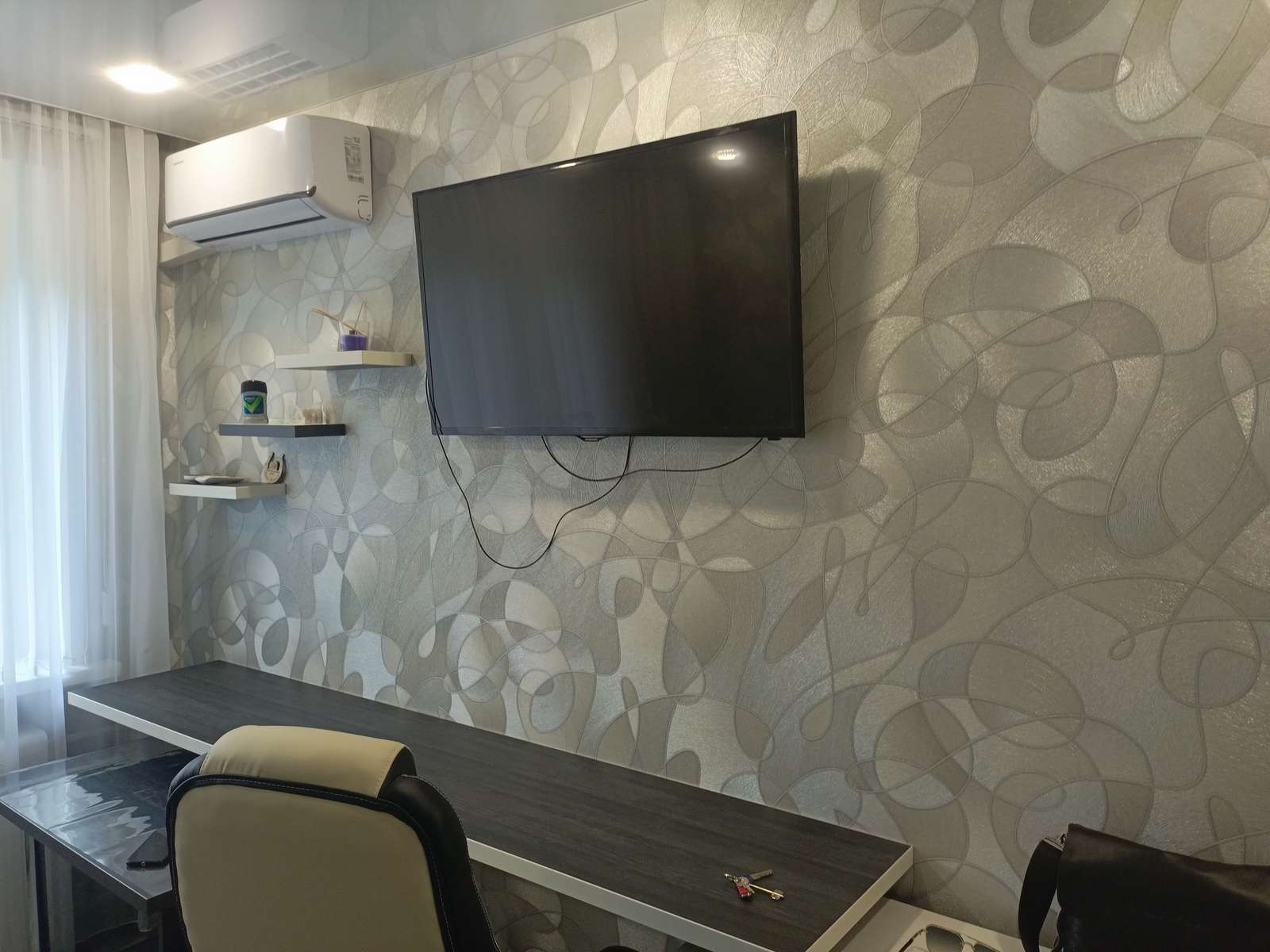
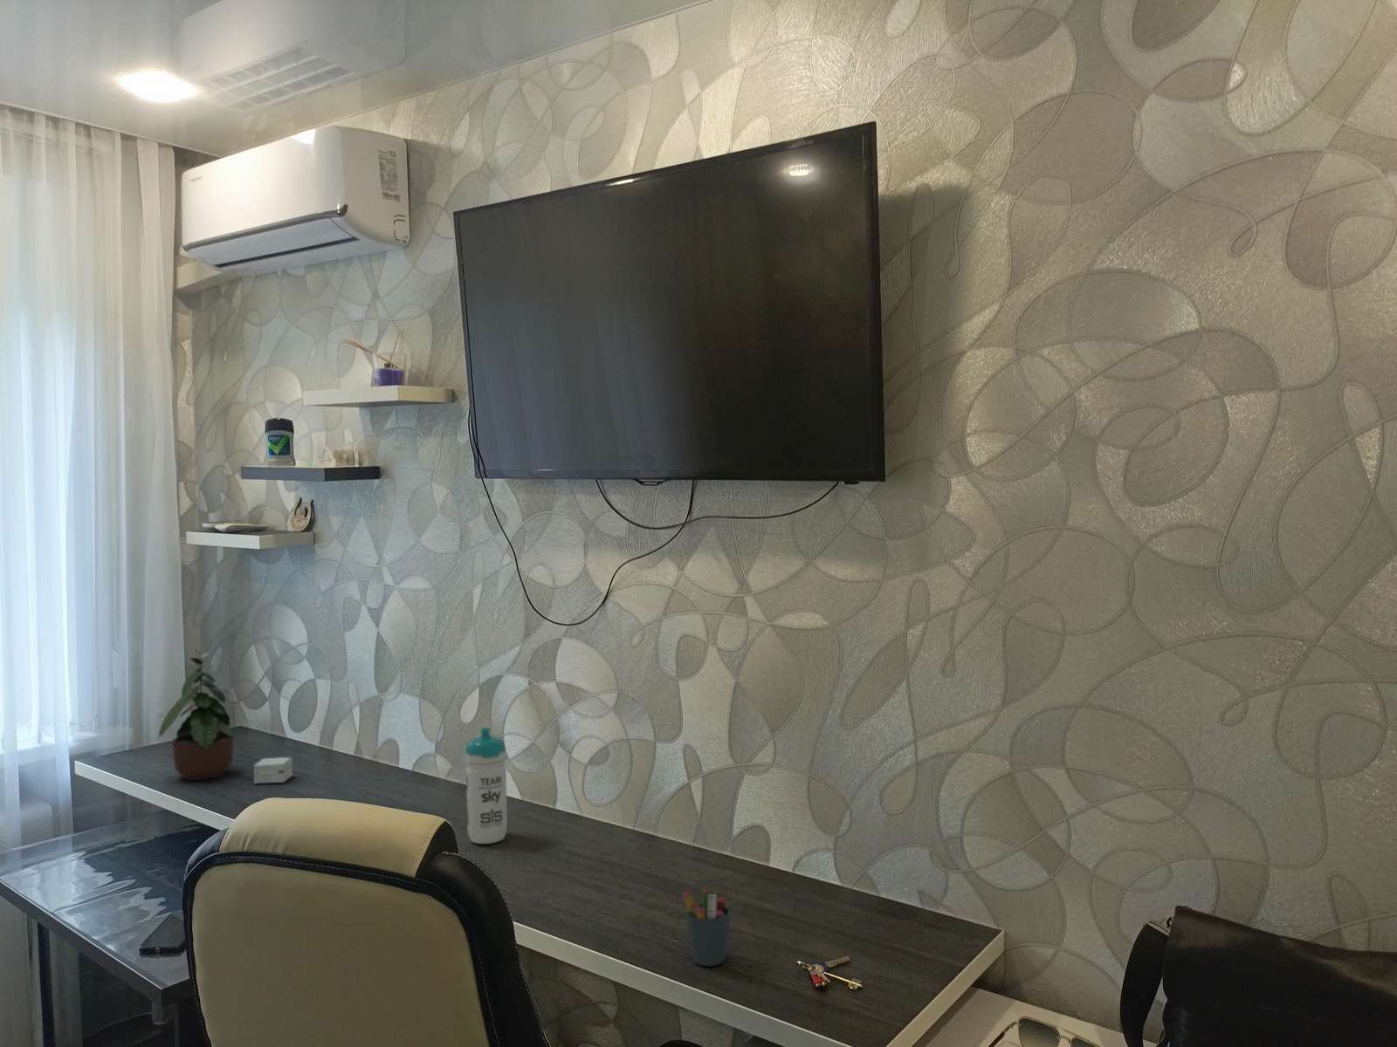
+ pen holder [682,889,733,967]
+ small box [253,757,294,784]
+ potted plant [157,648,235,781]
+ water bottle [464,727,508,845]
